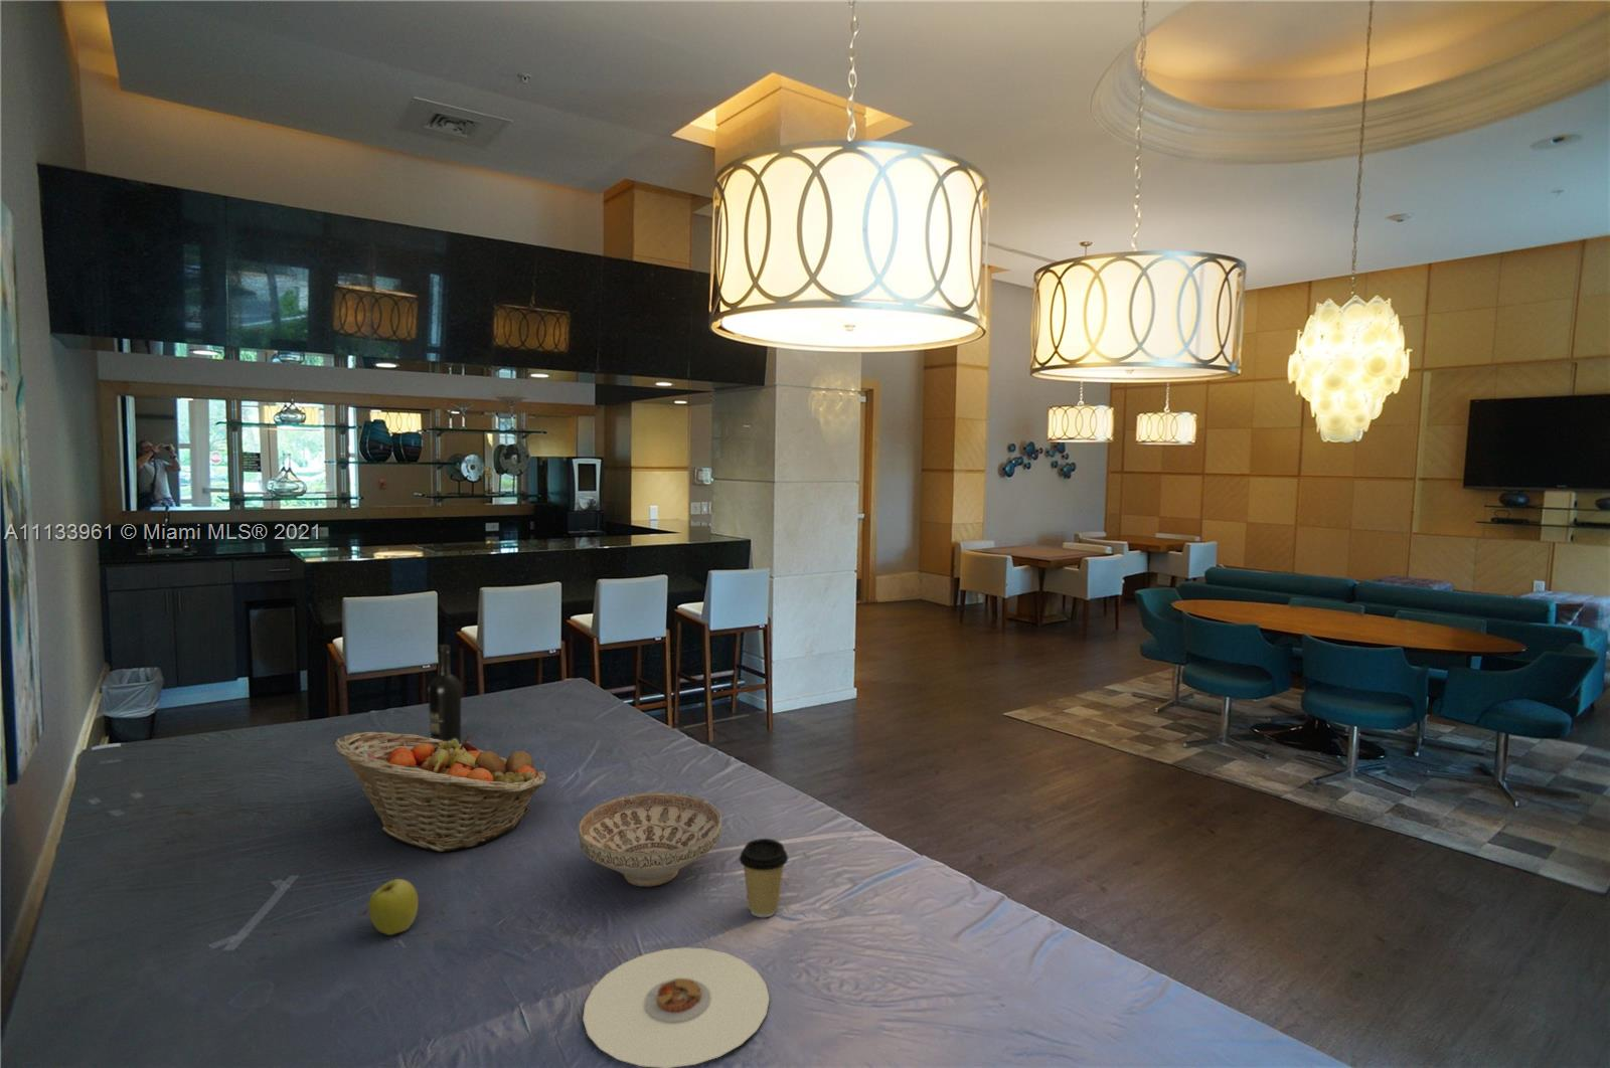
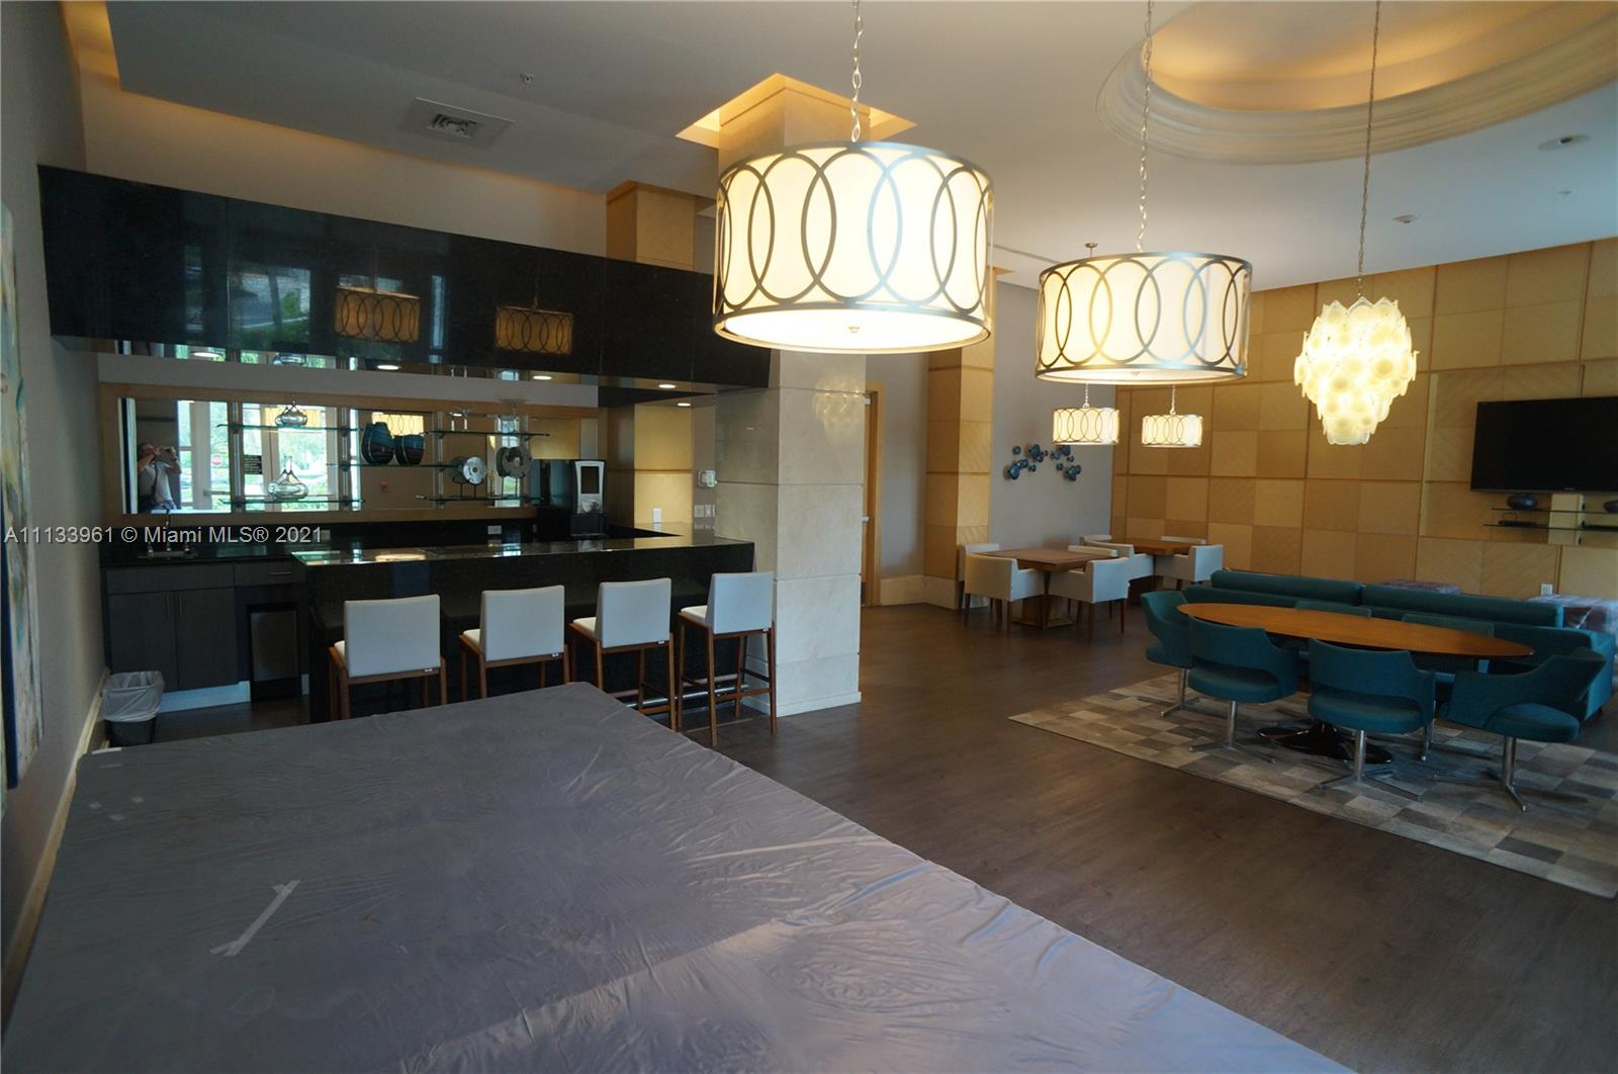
- decorative bowl [577,791,723,888]
- plate [582,946,769,1068]
- apple [367,877,420,936]
- coffee cup [738,838,788,918]
- fruit basket [334,731,547,852]
- wine bottle [428,644,462,744]
